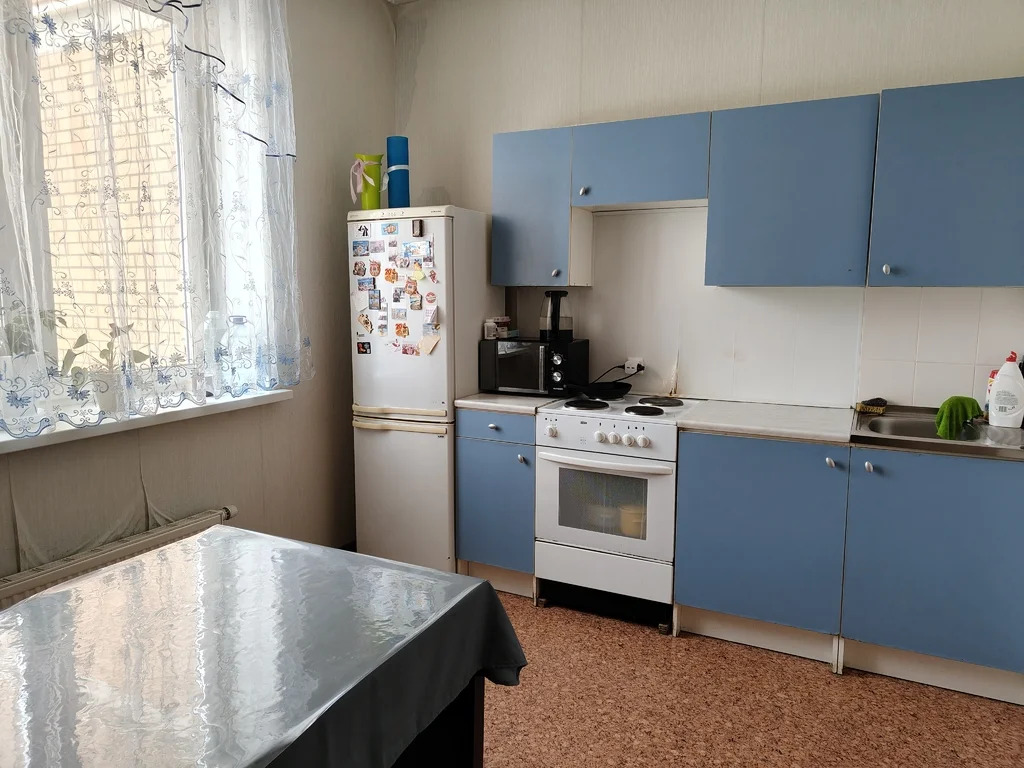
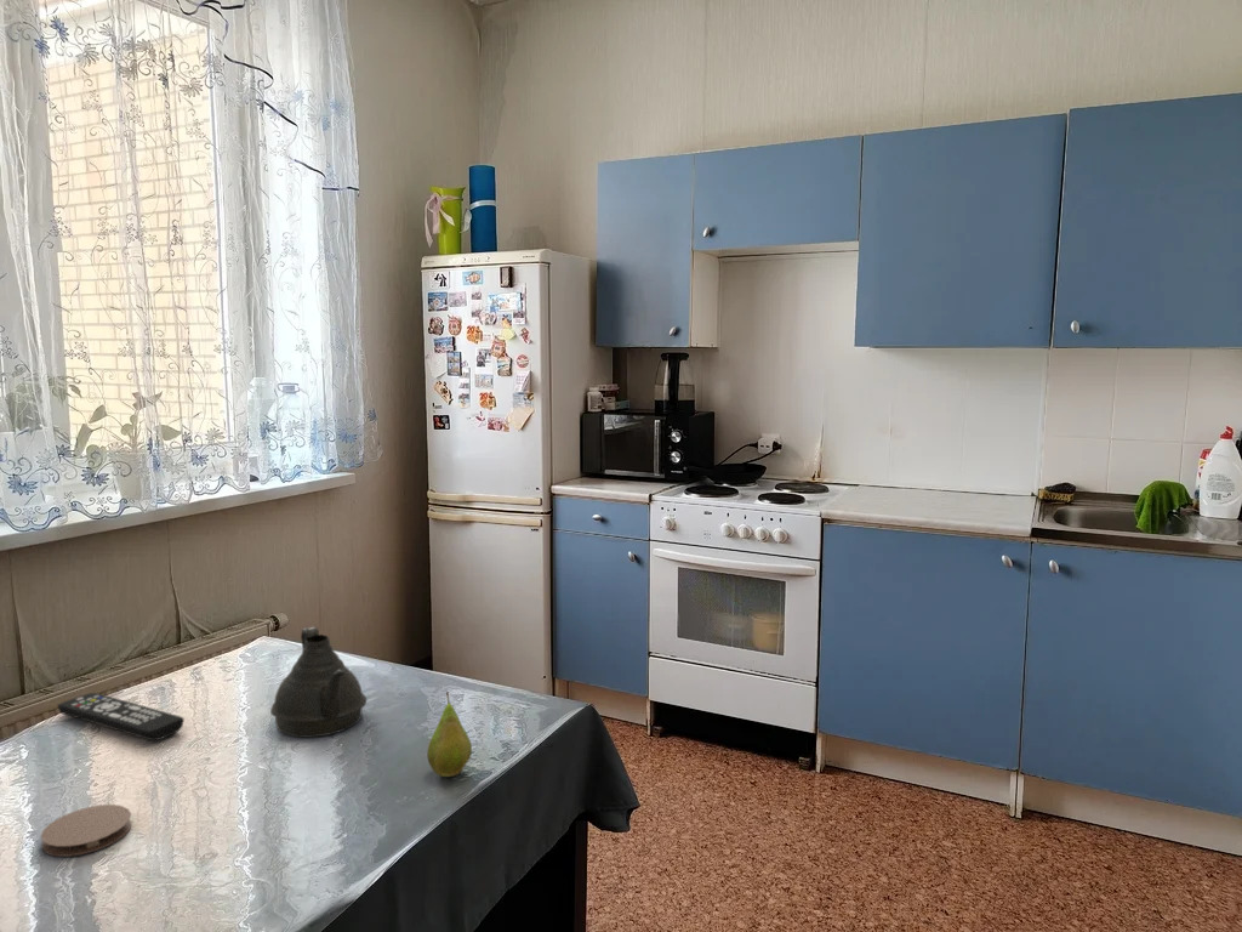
+ teapot [269,626,368,738]
+ fruit [426,691,473,778]
+ remote control [56,692,186,741]
+ coaster [40,803,133,858]
